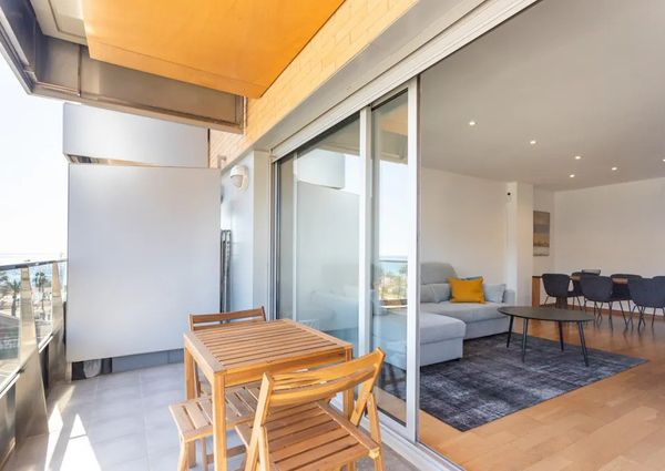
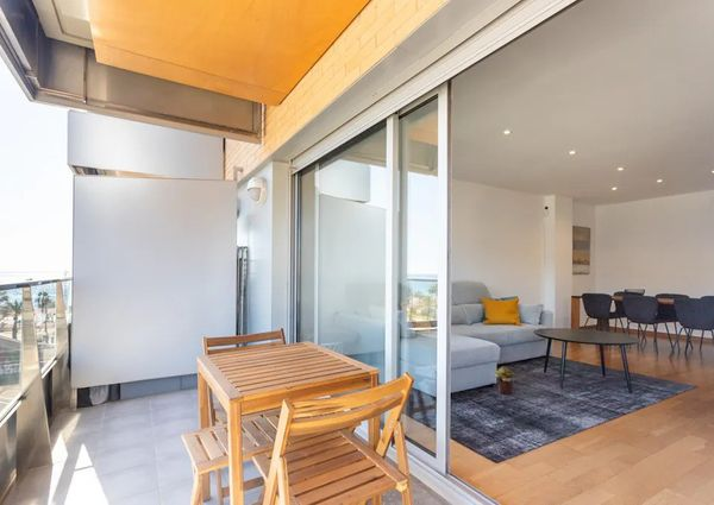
+ potted plant [493,366,516,396]
